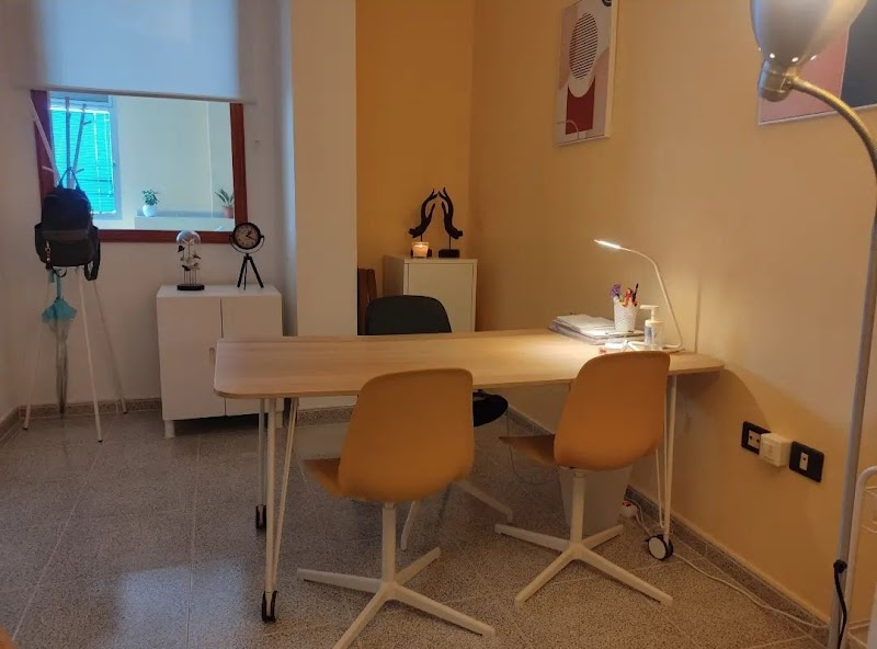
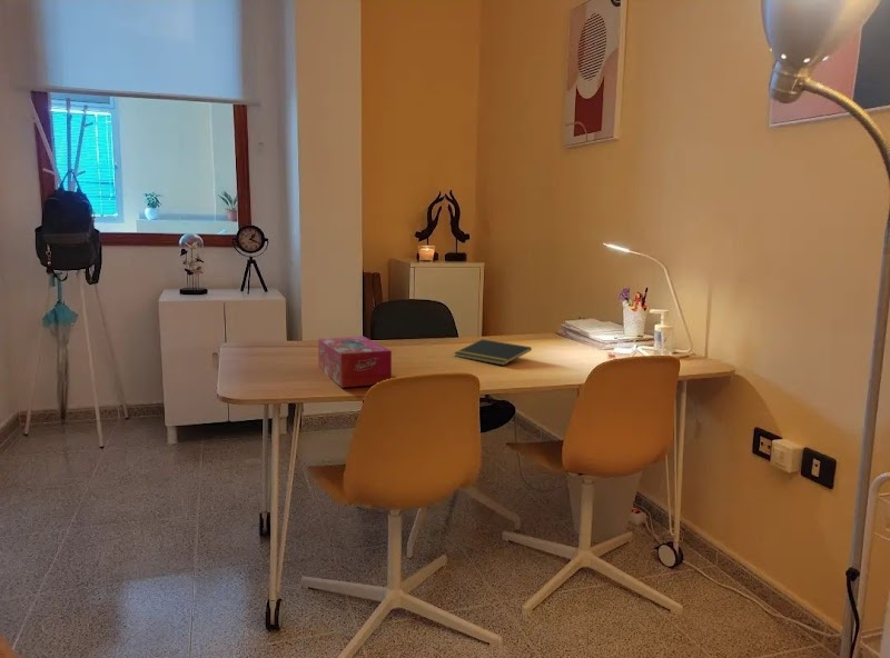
+ tissue box [317,335,393,389]
+ notepad [453,338,533,367]
